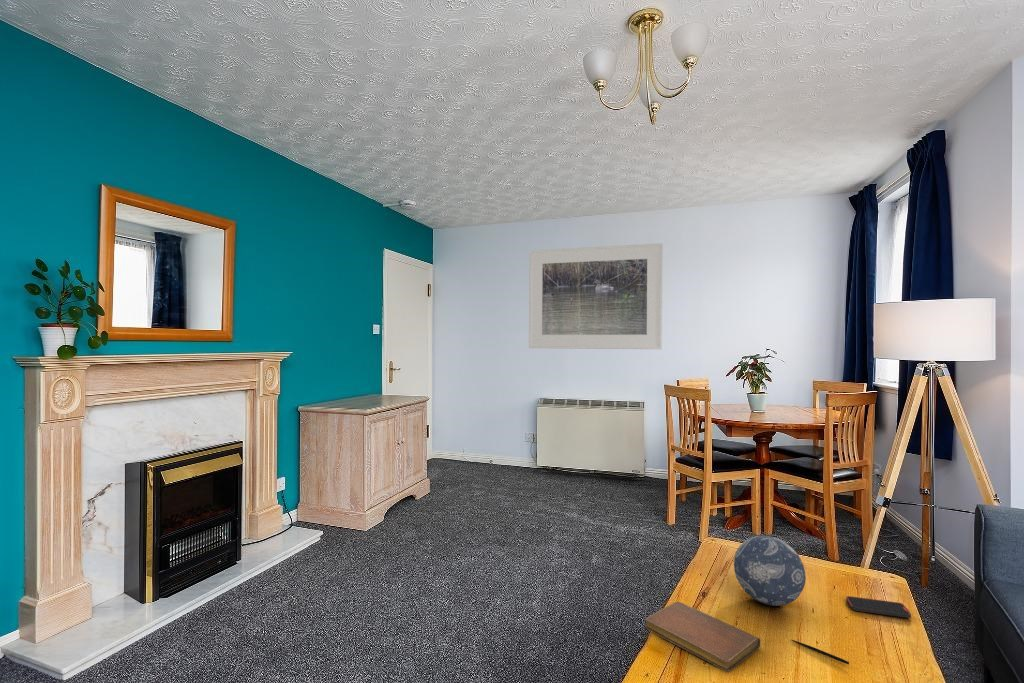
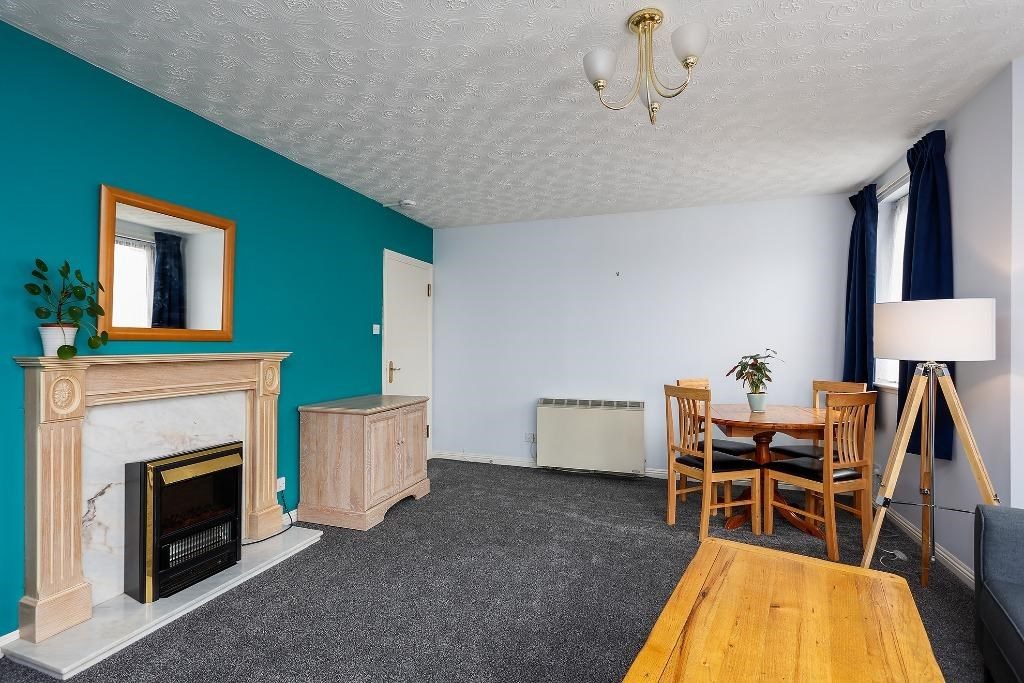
- pen [790,638,850,665]
- decorative ball [733,534,807,607]
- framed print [528,242,664,350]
- smartphone [845,595,912,619]
- notebook [644,601,761,673]
